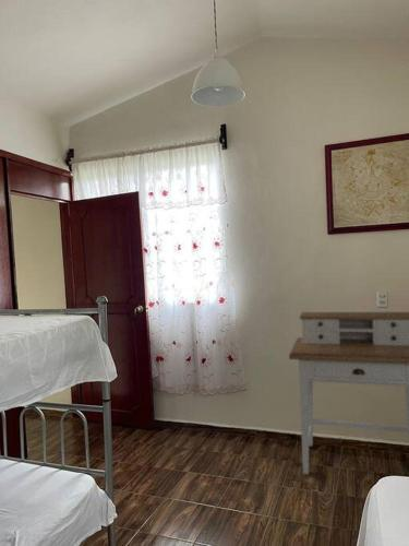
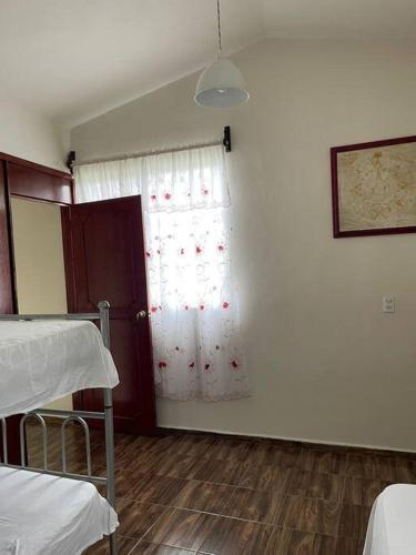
- desk [288,311,409,475]
